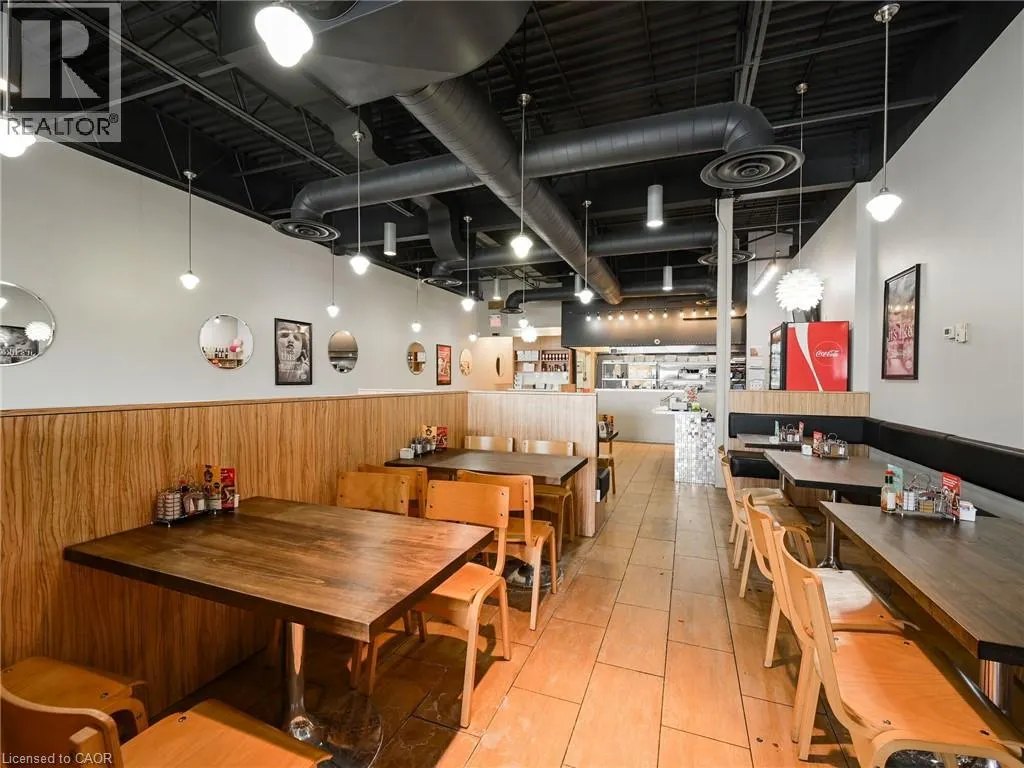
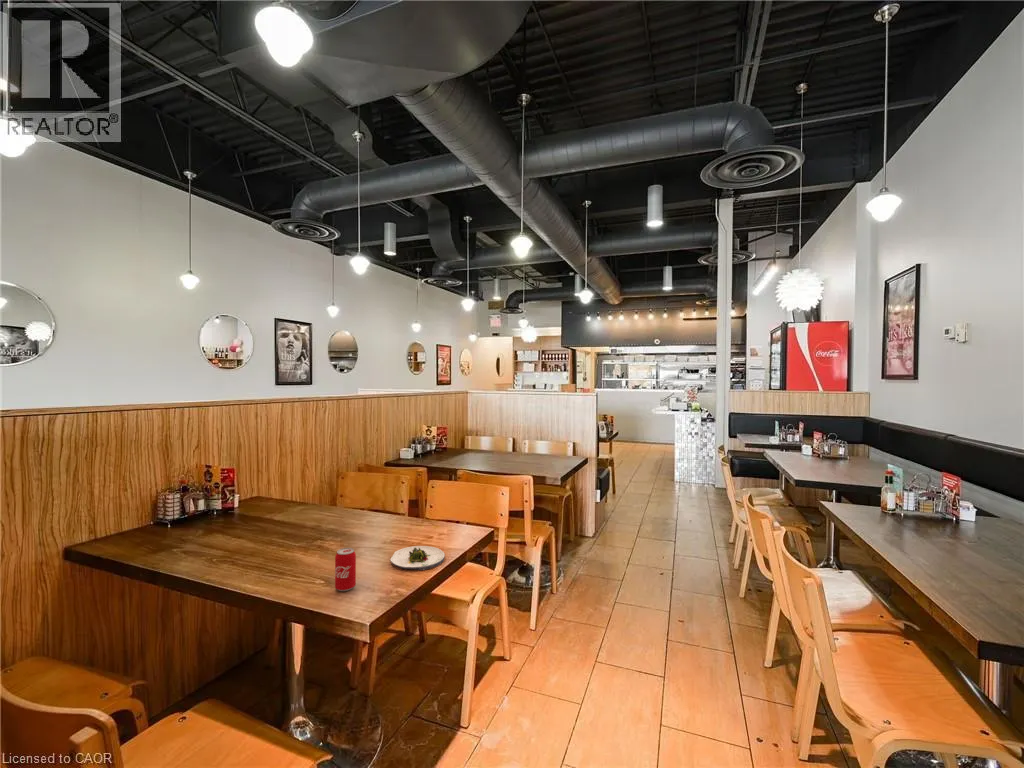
+ salad plate [389,545,446,571]
+ beverage can [334,547,357,592]
